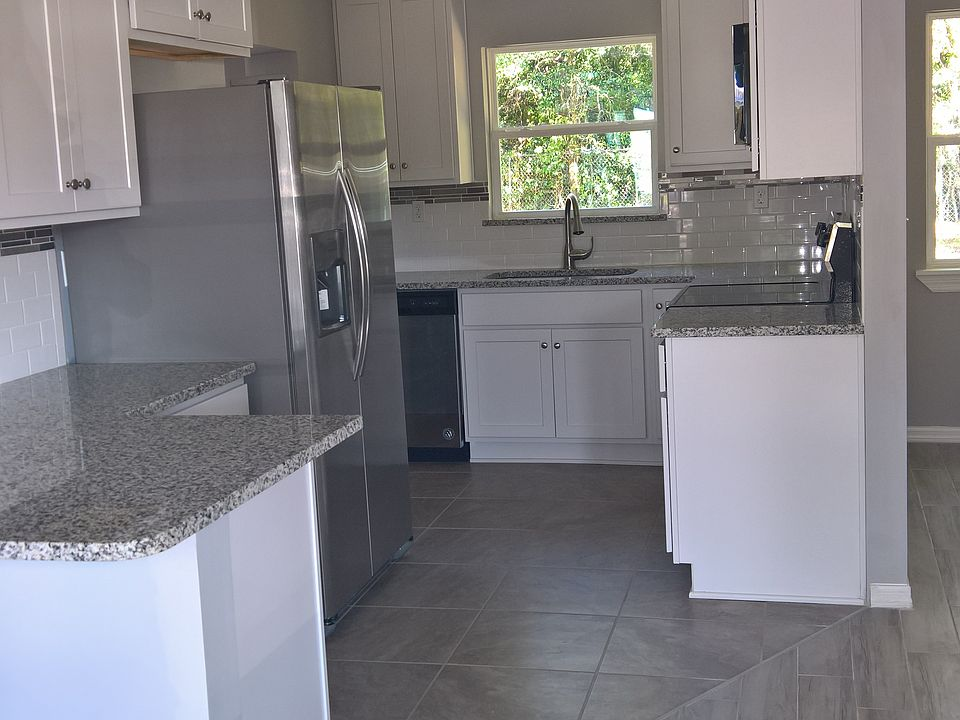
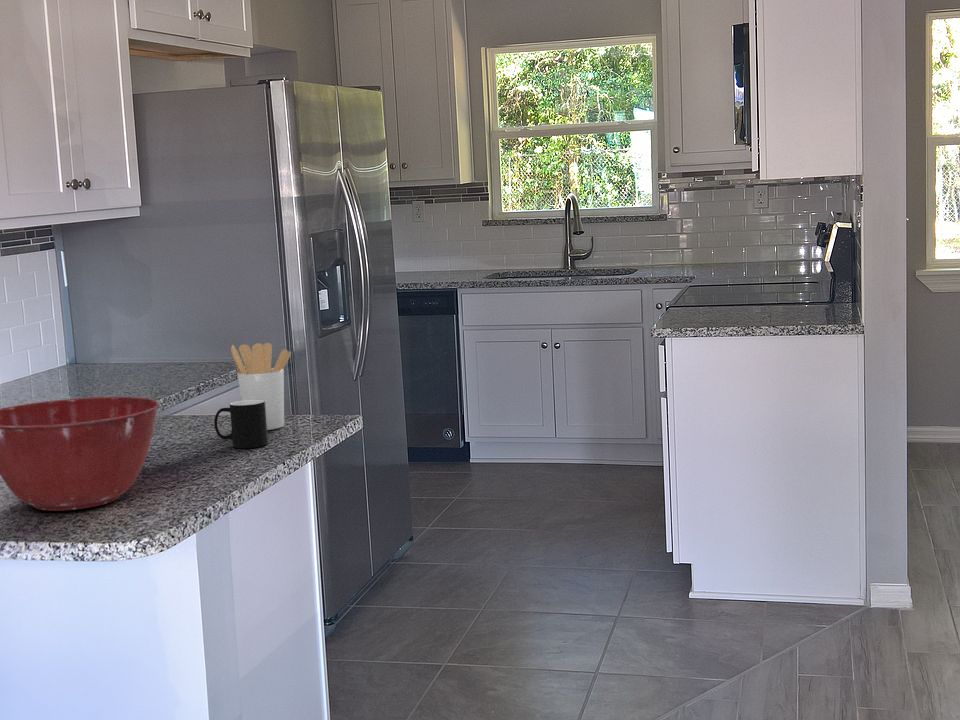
+ utensil holder [230,342,292,431]
+ cup [213,400,269,449]
+ mixing bowl [0,396,161,512]
